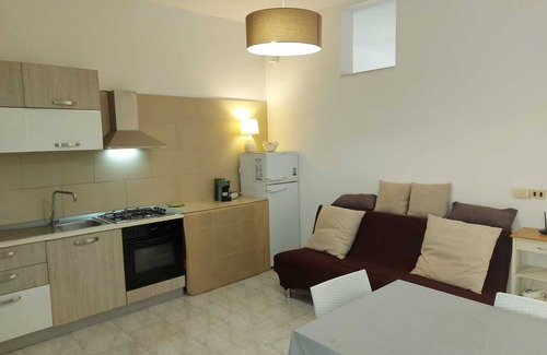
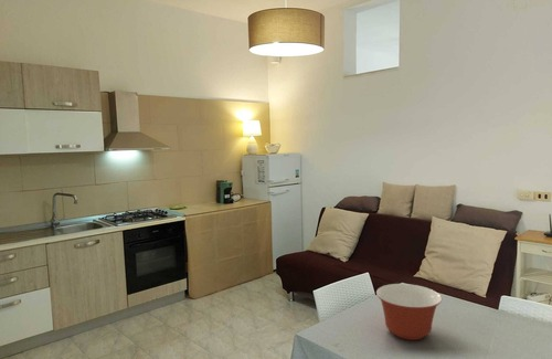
+ mixing bowl [375,283,443,341]
